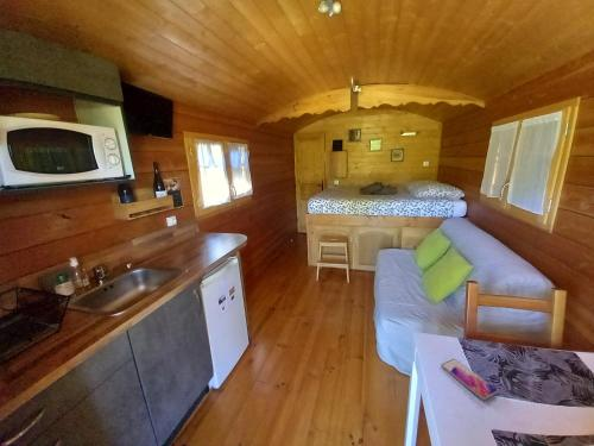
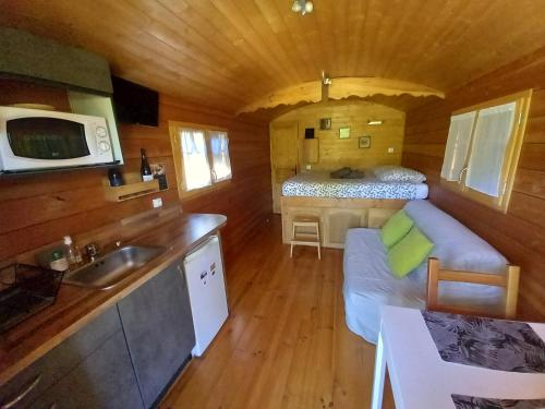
- smartphone [441,358,499,401]
